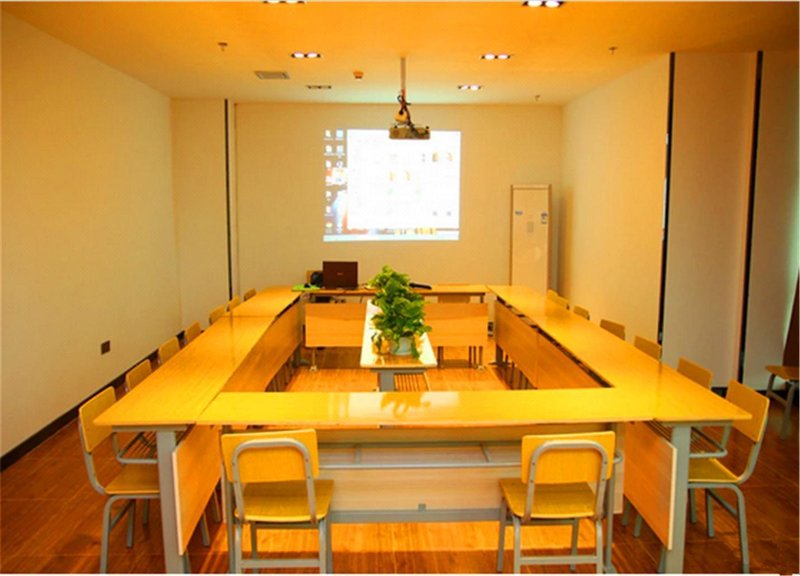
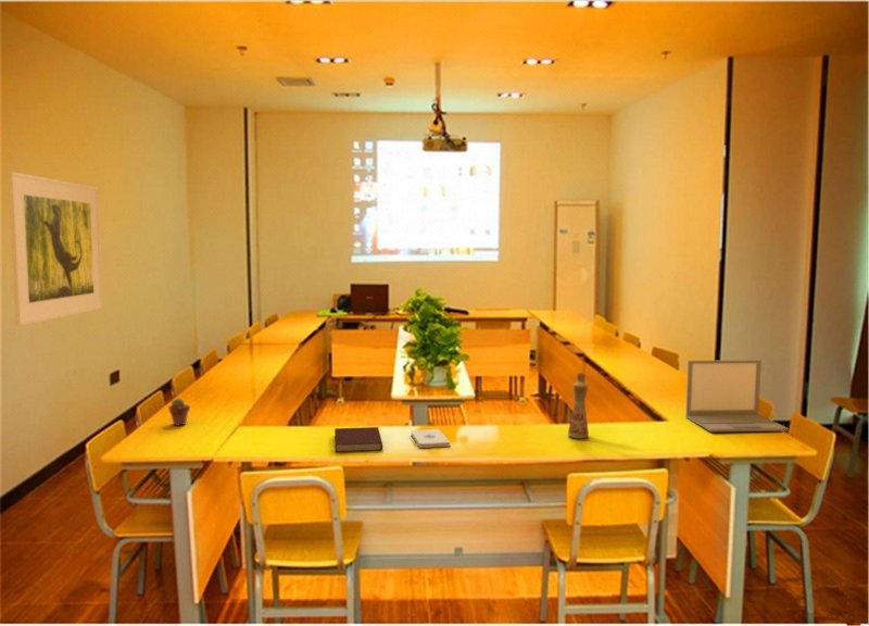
+ bottle [567,372,590,440]
+ laptop [684,359,790,433]
+ potted succulent [168,398,191,427]
+ notepad [410,428,451,449]
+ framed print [8,171,103,327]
+ notebook [333,426,383,453]
